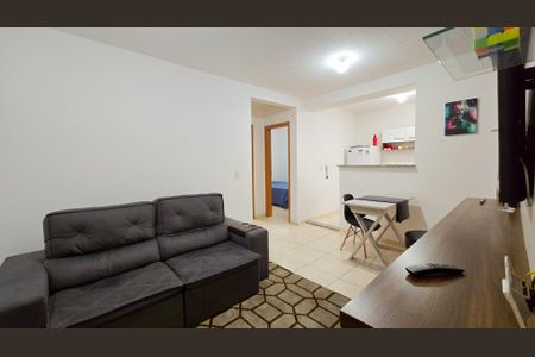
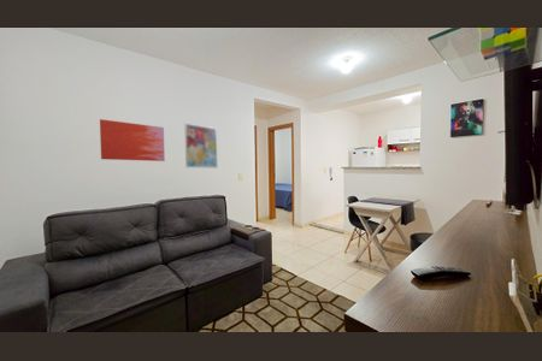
+ wall art [183,123,218,170]
+ wall art [99,118,166,162]
